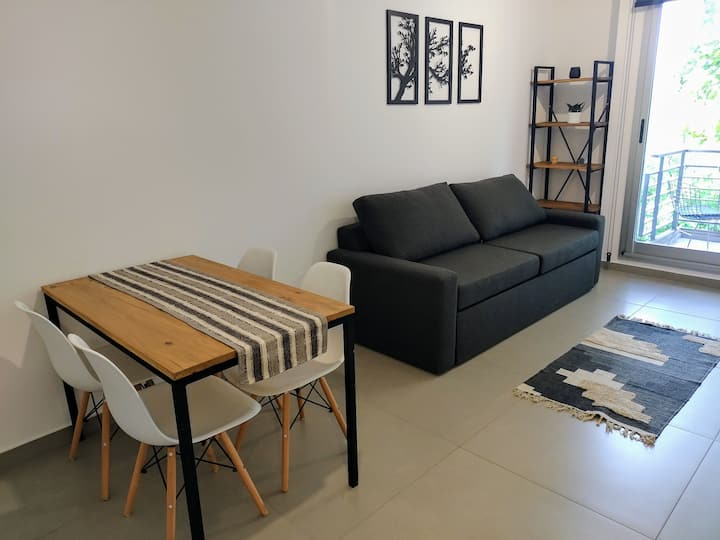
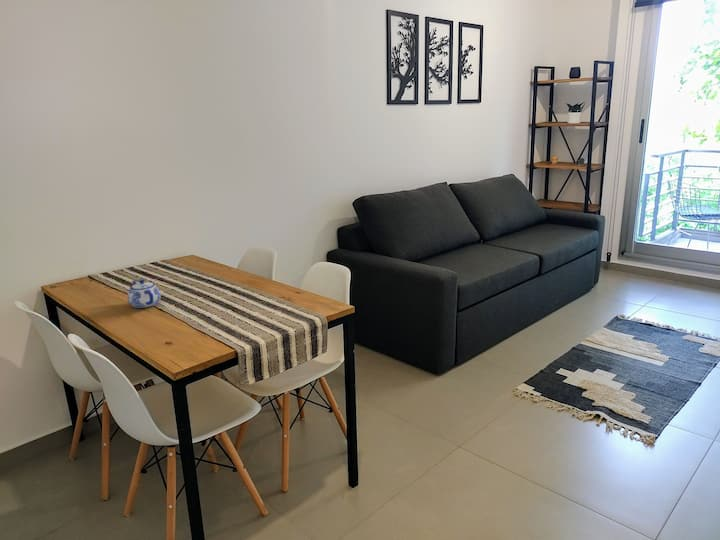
+ teapot [126,278,162,309]
